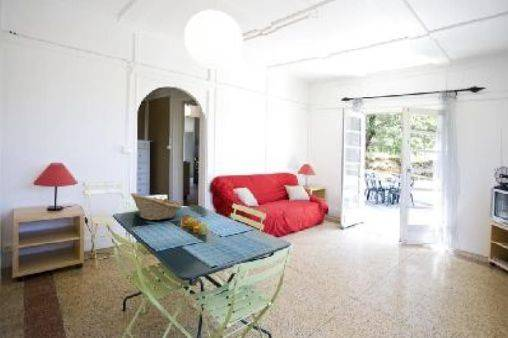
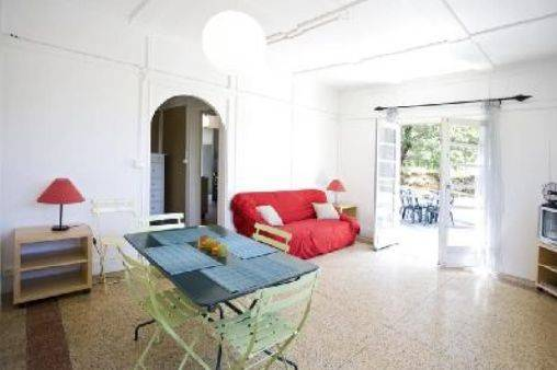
- fruit basket [129,192,182,221]
